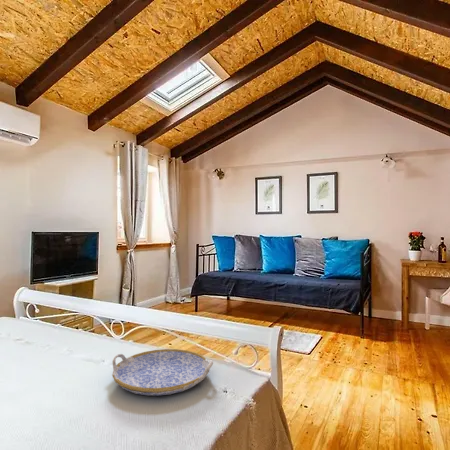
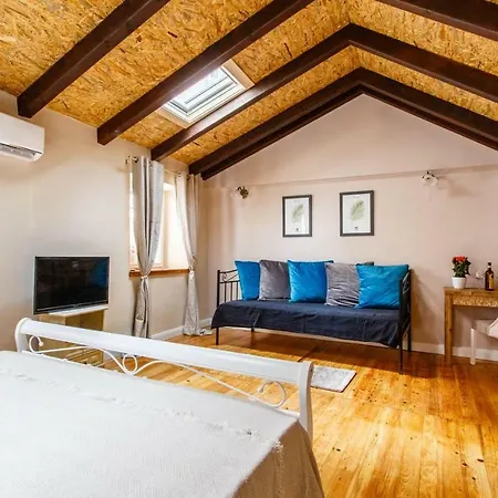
- serving tray [111,348,214,397]
